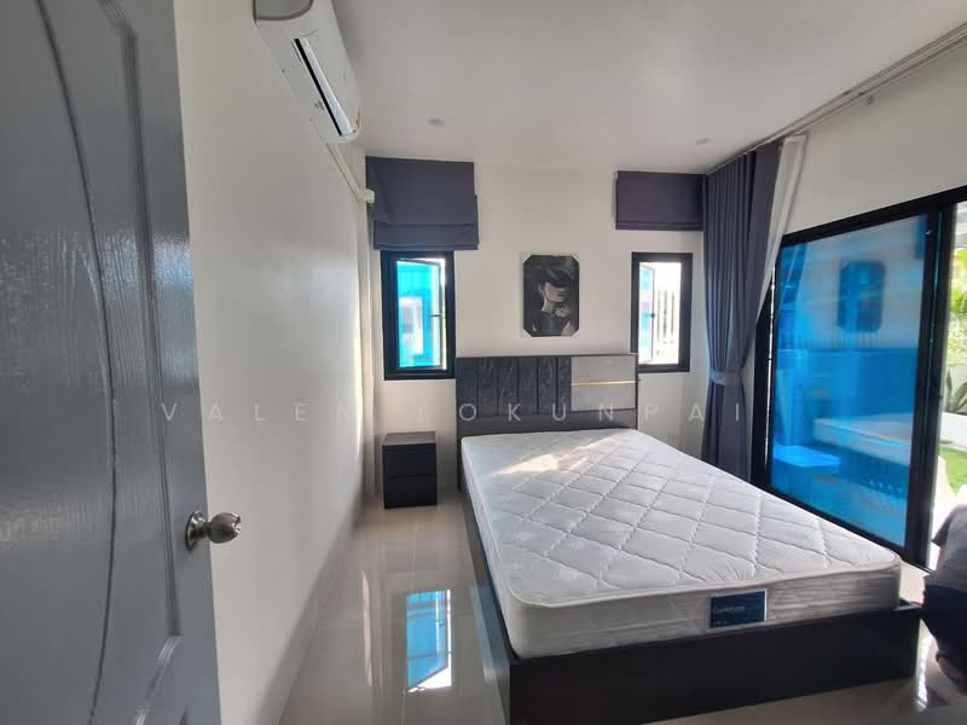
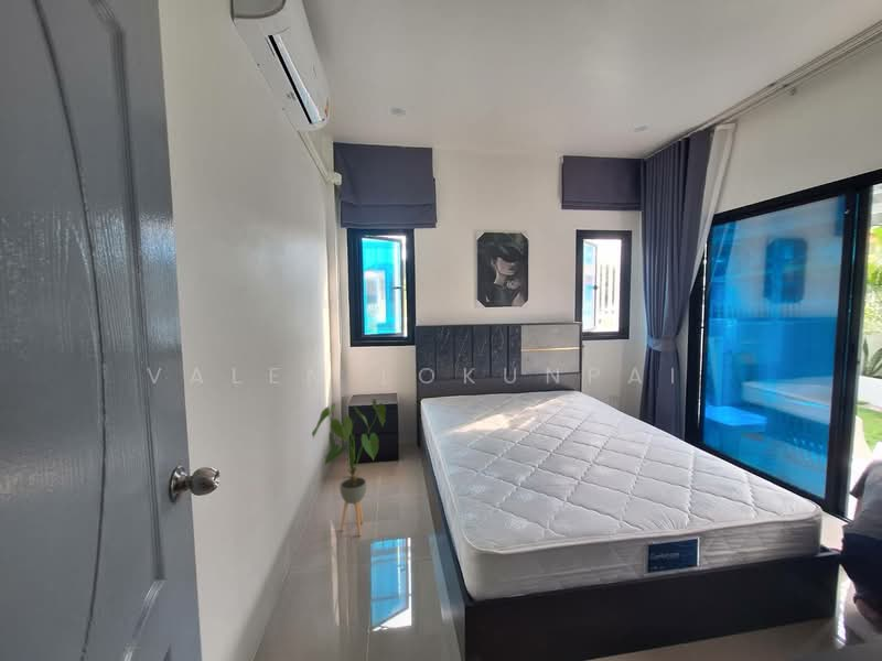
+ house plant [311,398,387,537]
